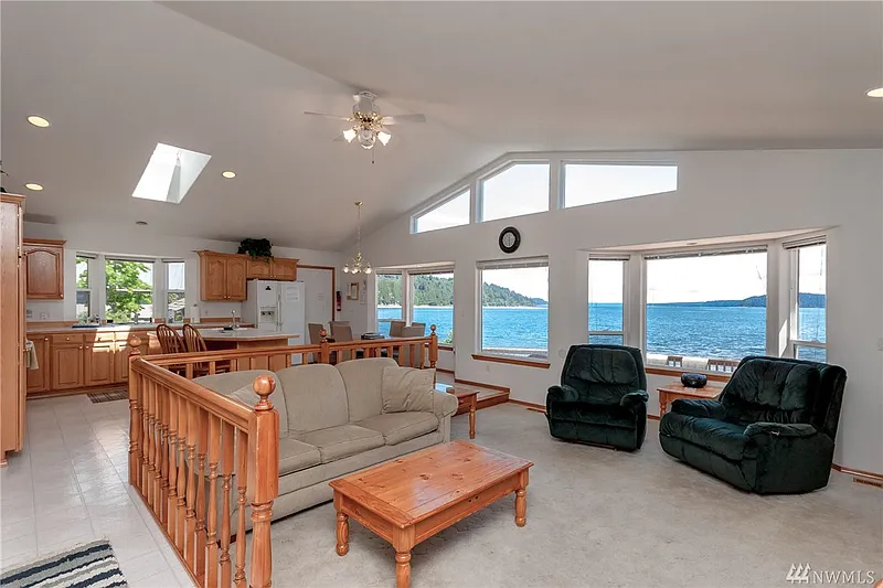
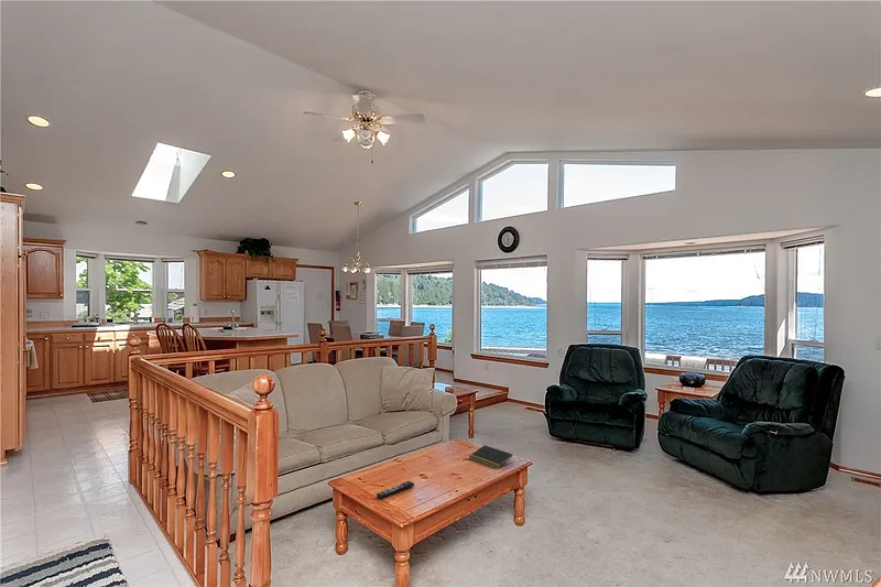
+ notepad [468,444,514,469]
+ remote control [376,480,415,500]
